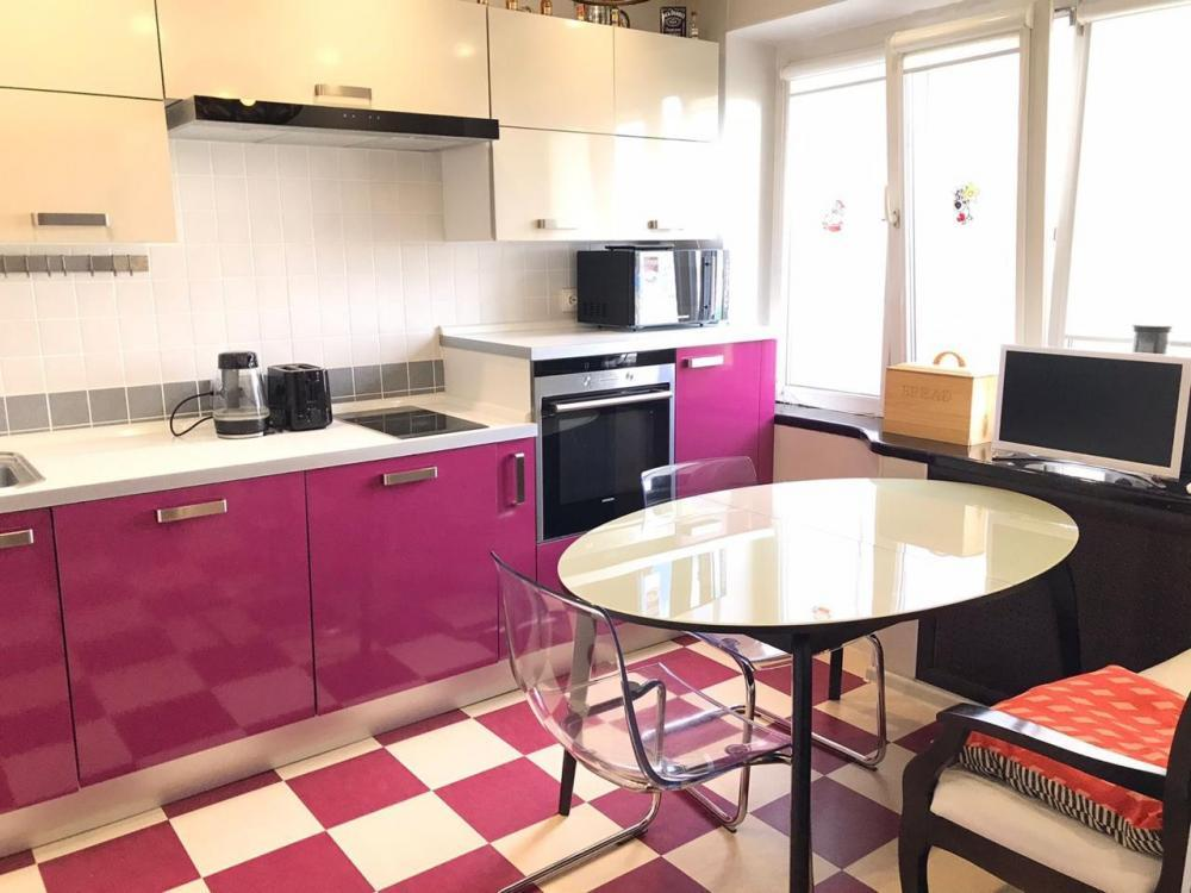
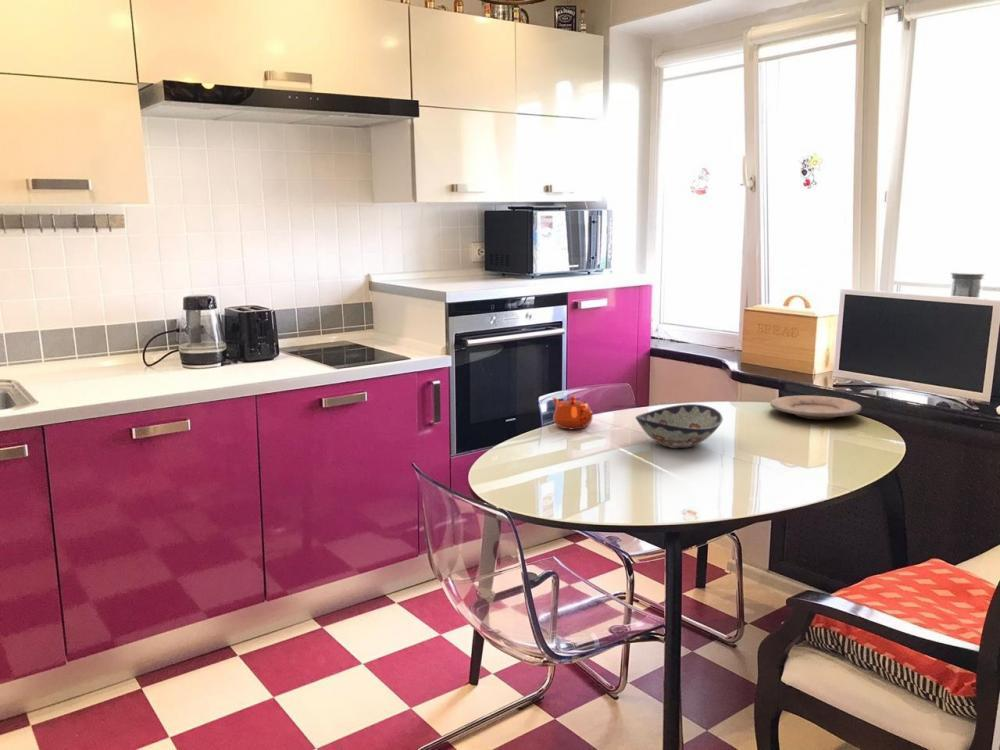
+ decorative bowl [635,403,724,449]
+ plate [769,395,862,420]
+ teapot [551,395,594,430]
